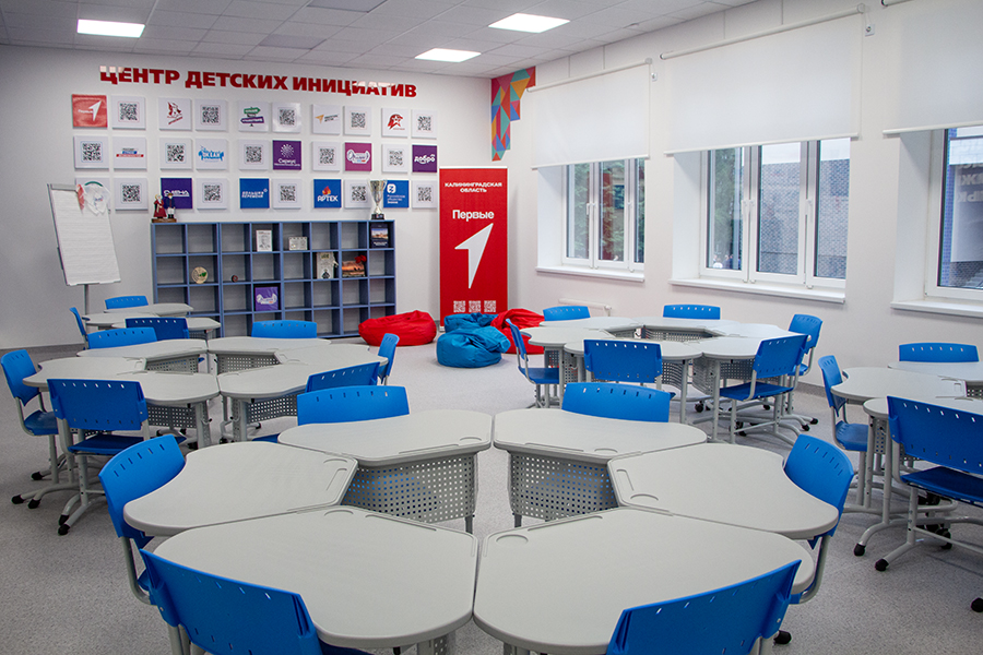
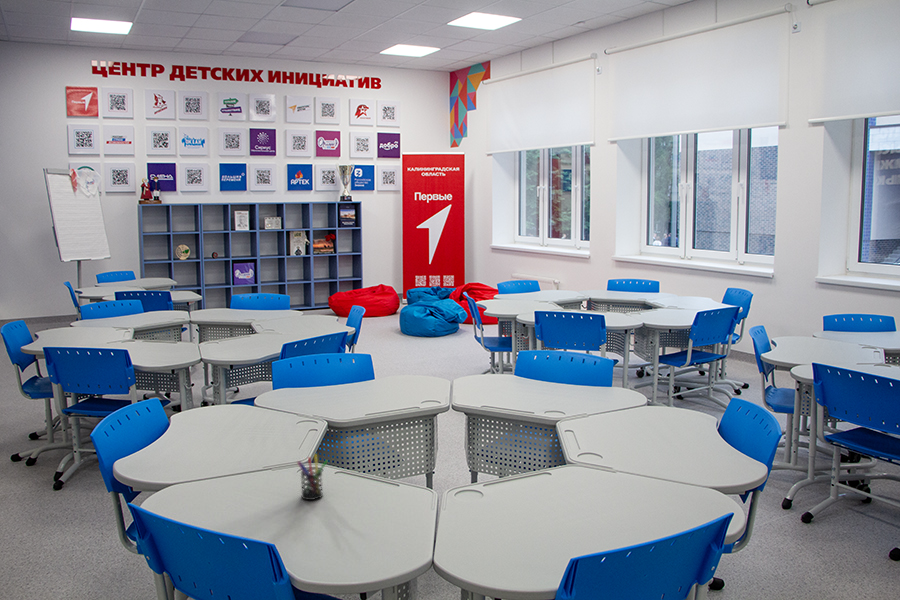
+ pen holder [296,453,329,501]
